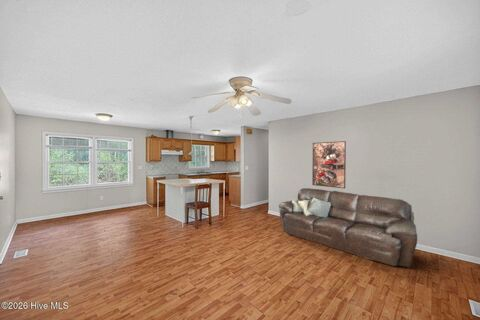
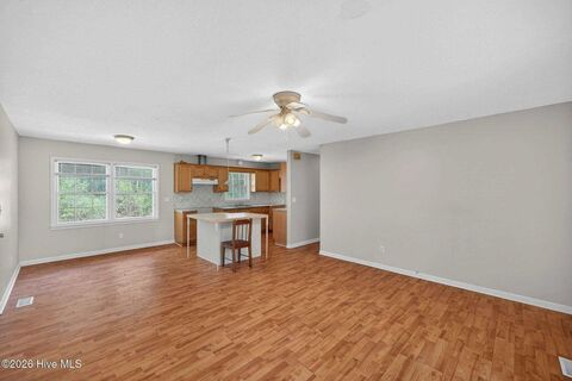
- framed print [311,140,347,189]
- sofa [278,187,418,268]
